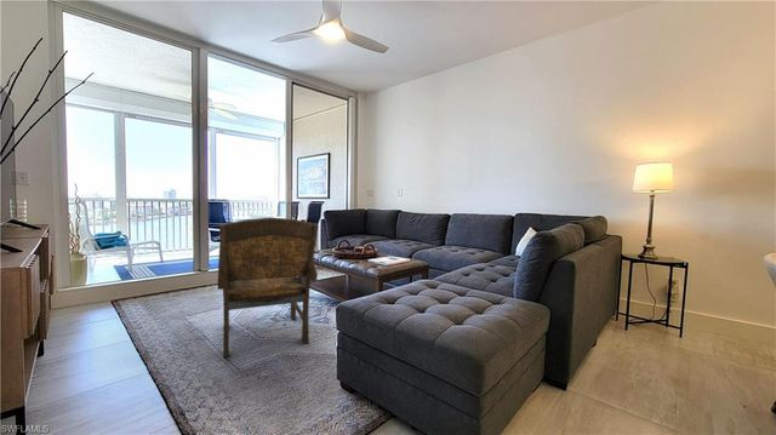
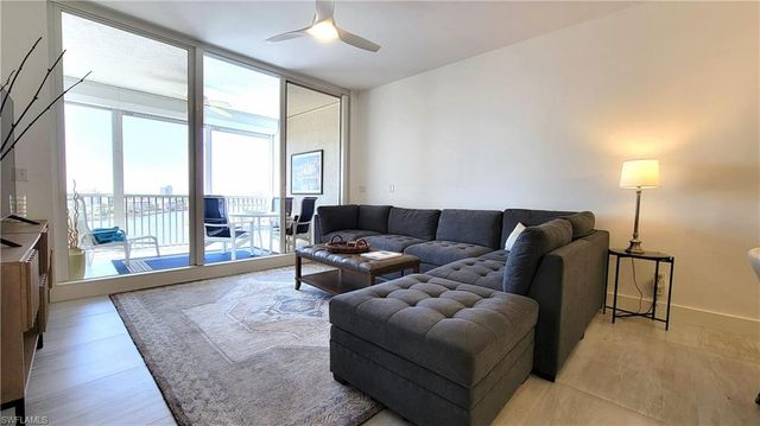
- armchair [217,216,319,359]
